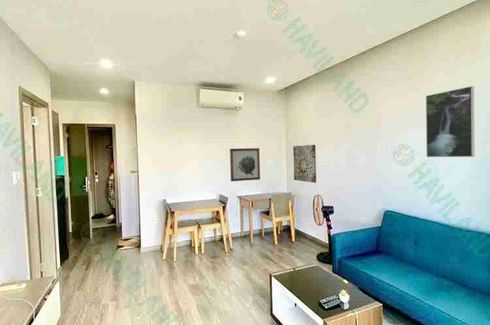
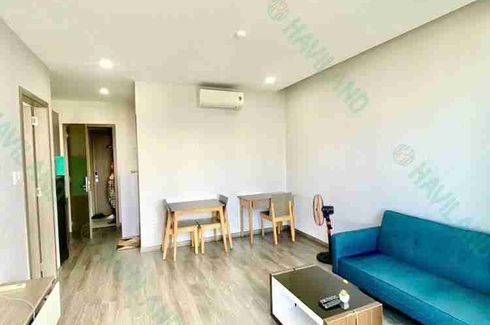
- wall art [292,144,317,184]
- wall art [229,147,261,182]
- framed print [425,85,475,158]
